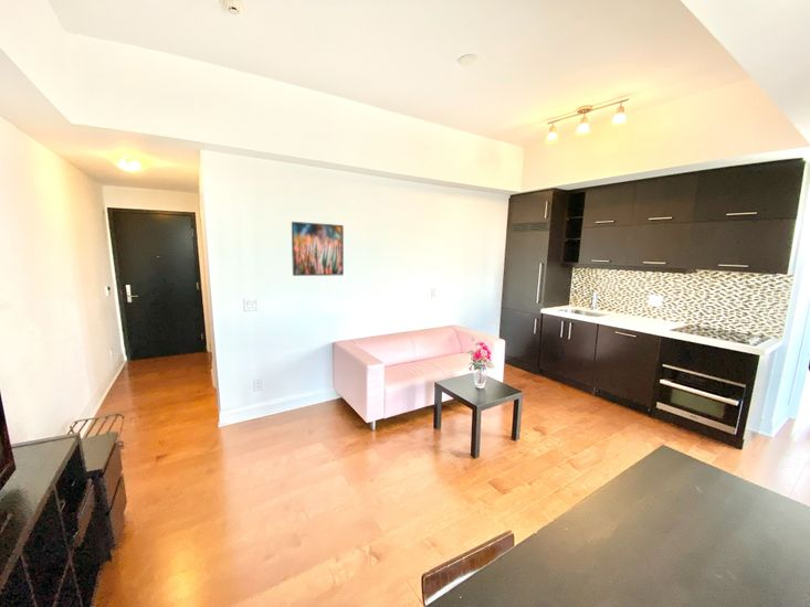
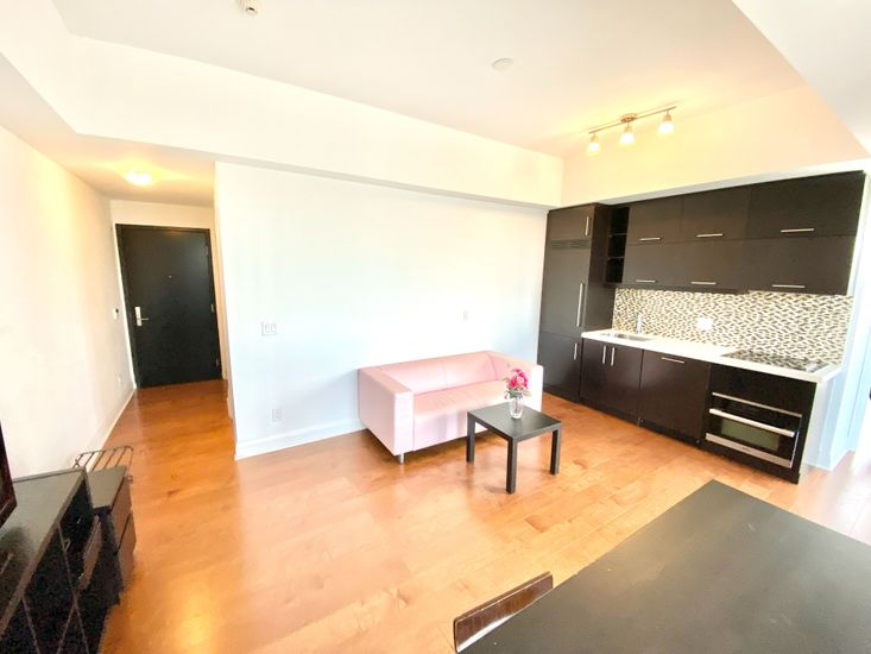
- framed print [291,221,345,277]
